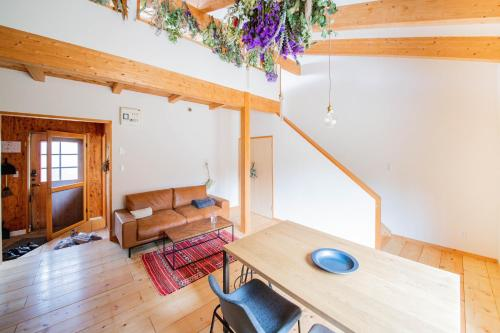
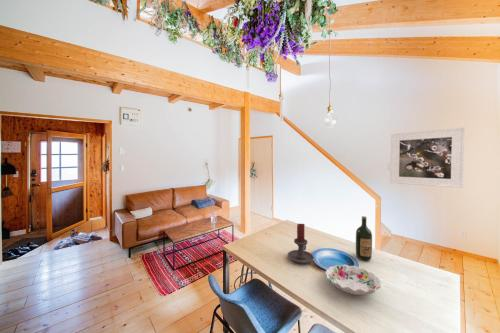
+ decorative bowl [324,264,382,296]
+ wine bottle [355,215,373,262]
+ candle holder [287,223,315,265]
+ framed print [389,127,465,189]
